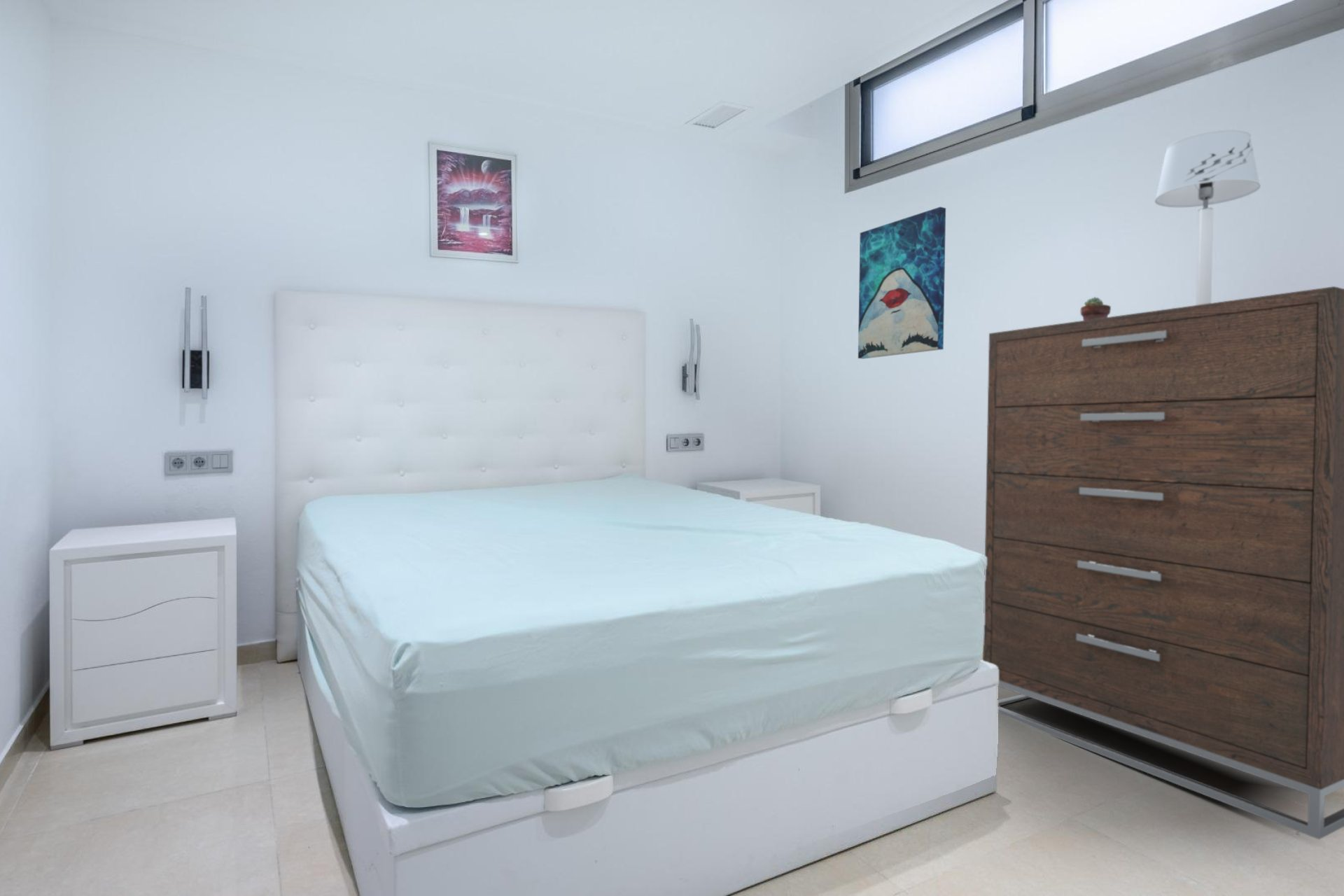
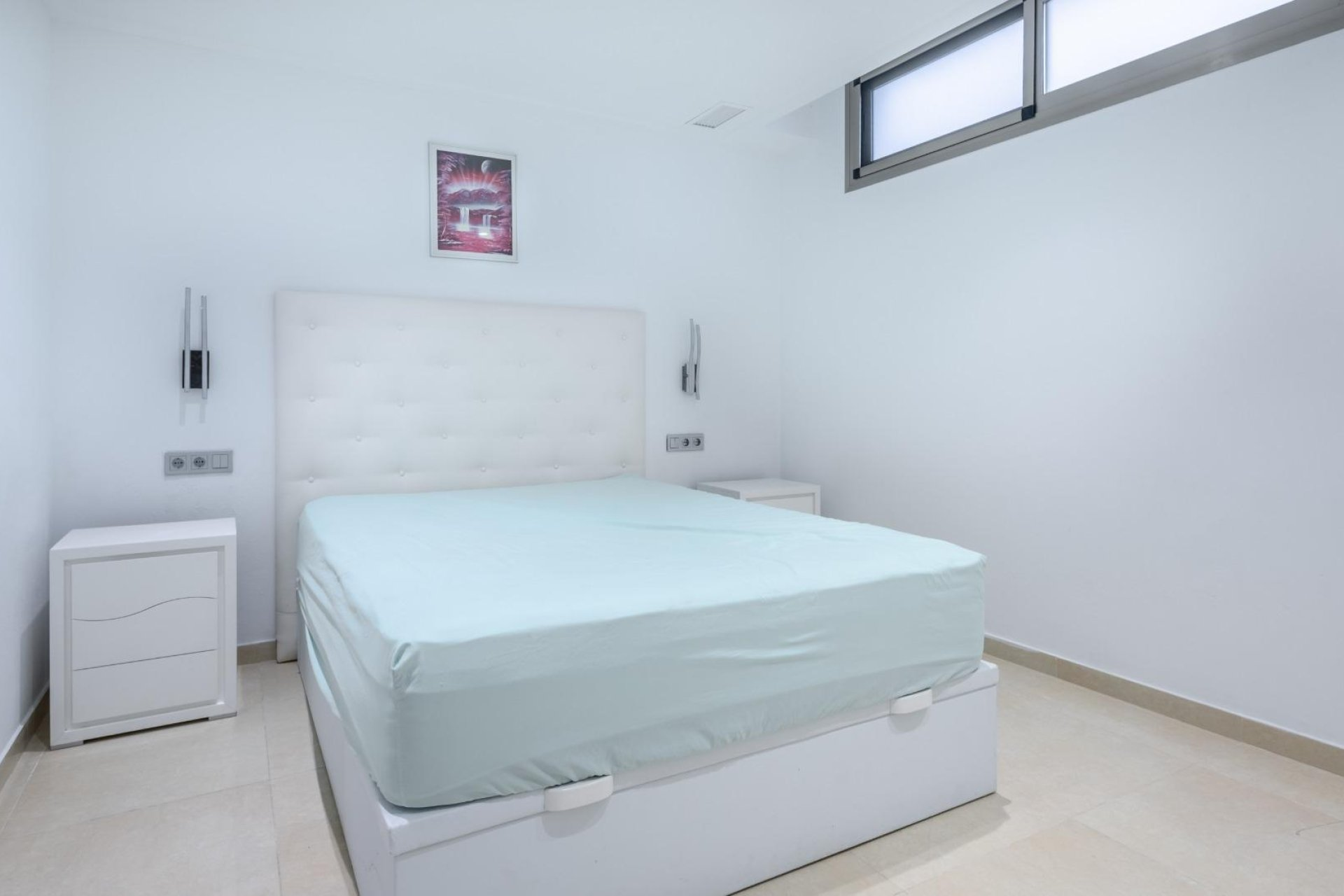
- wall art [858,206,946,360]
- potted succulent [1080,296,1112,321]
- table lamp [1154,129,1261,305]
- dresser [982,286,1344,840]
